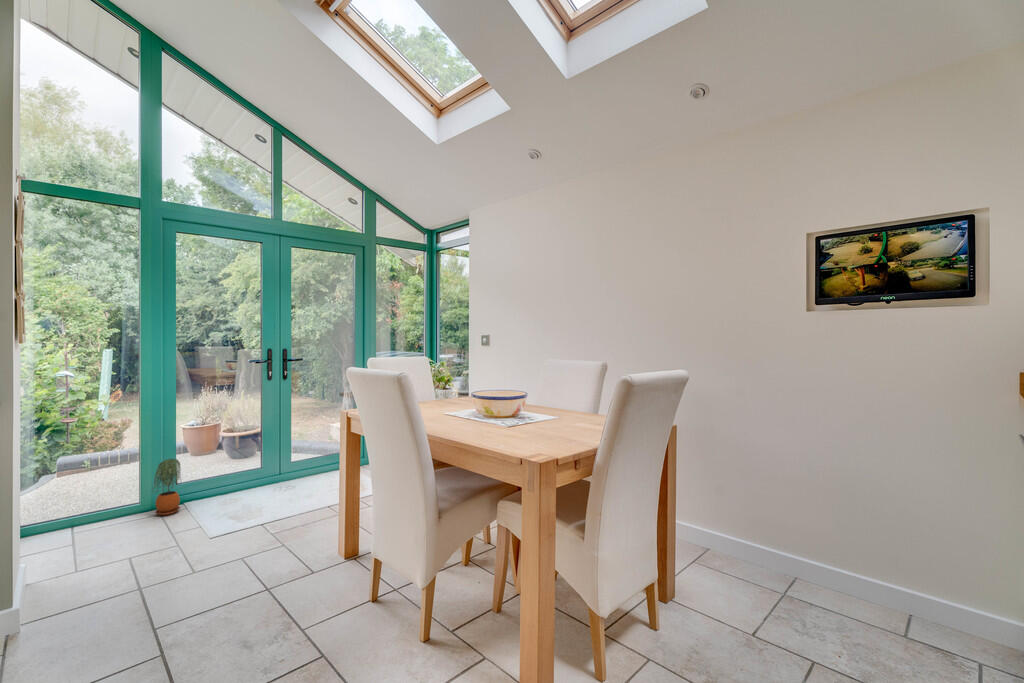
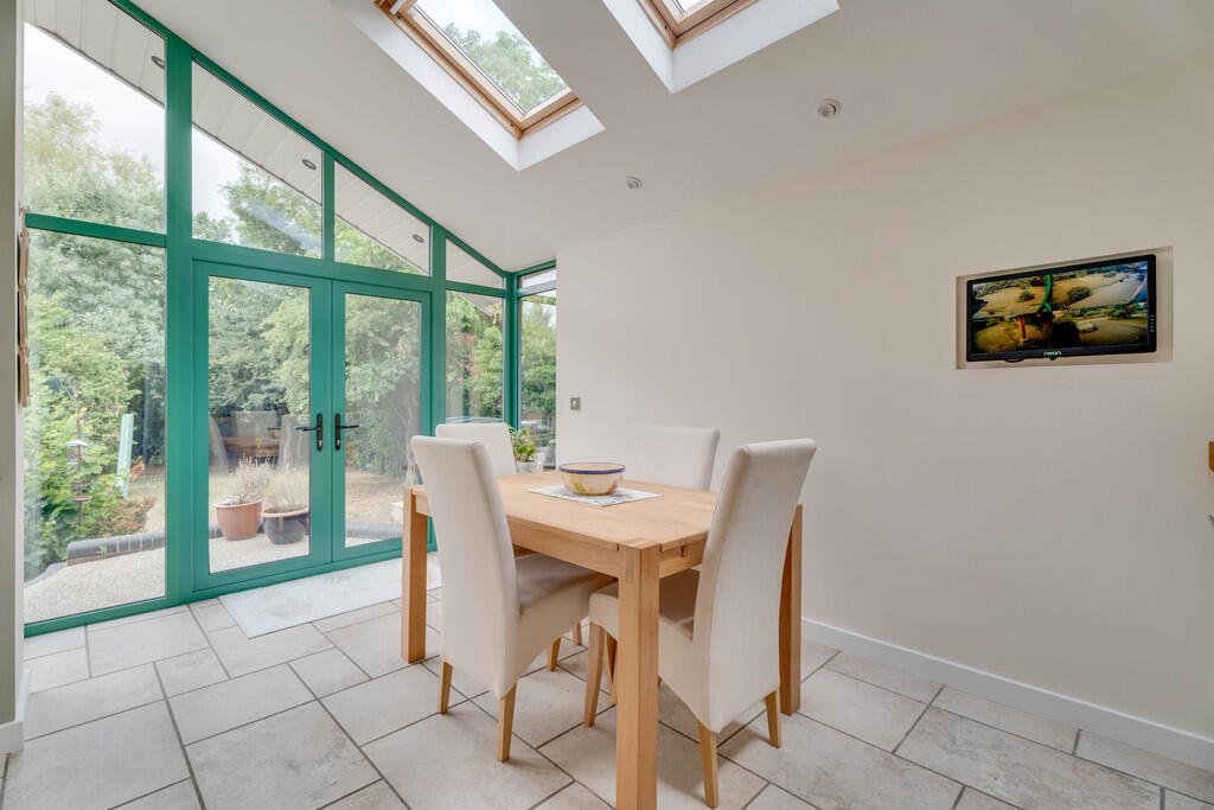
- potted plant [151,458,183,516]
